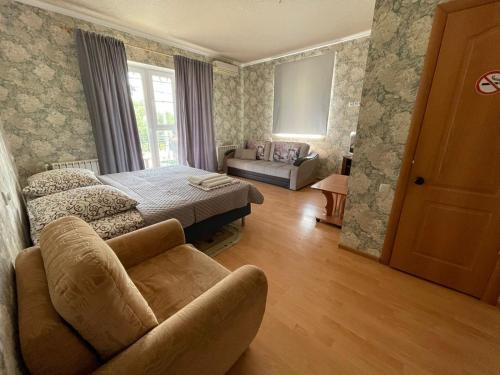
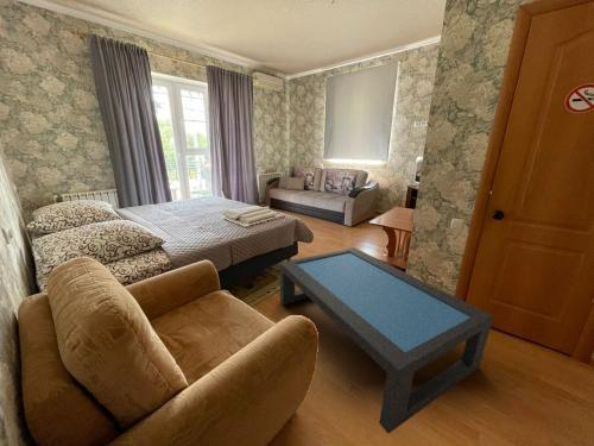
+ coffee table [279,246,494,434]
